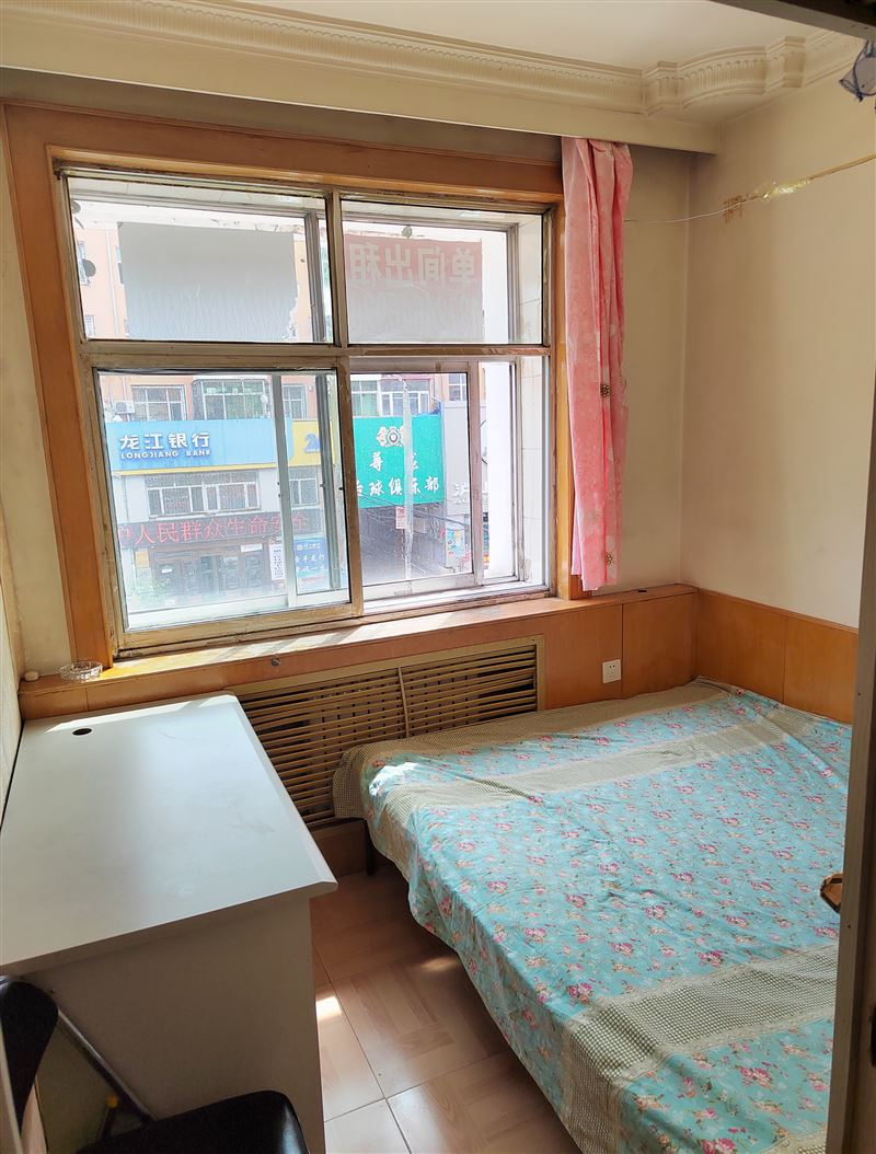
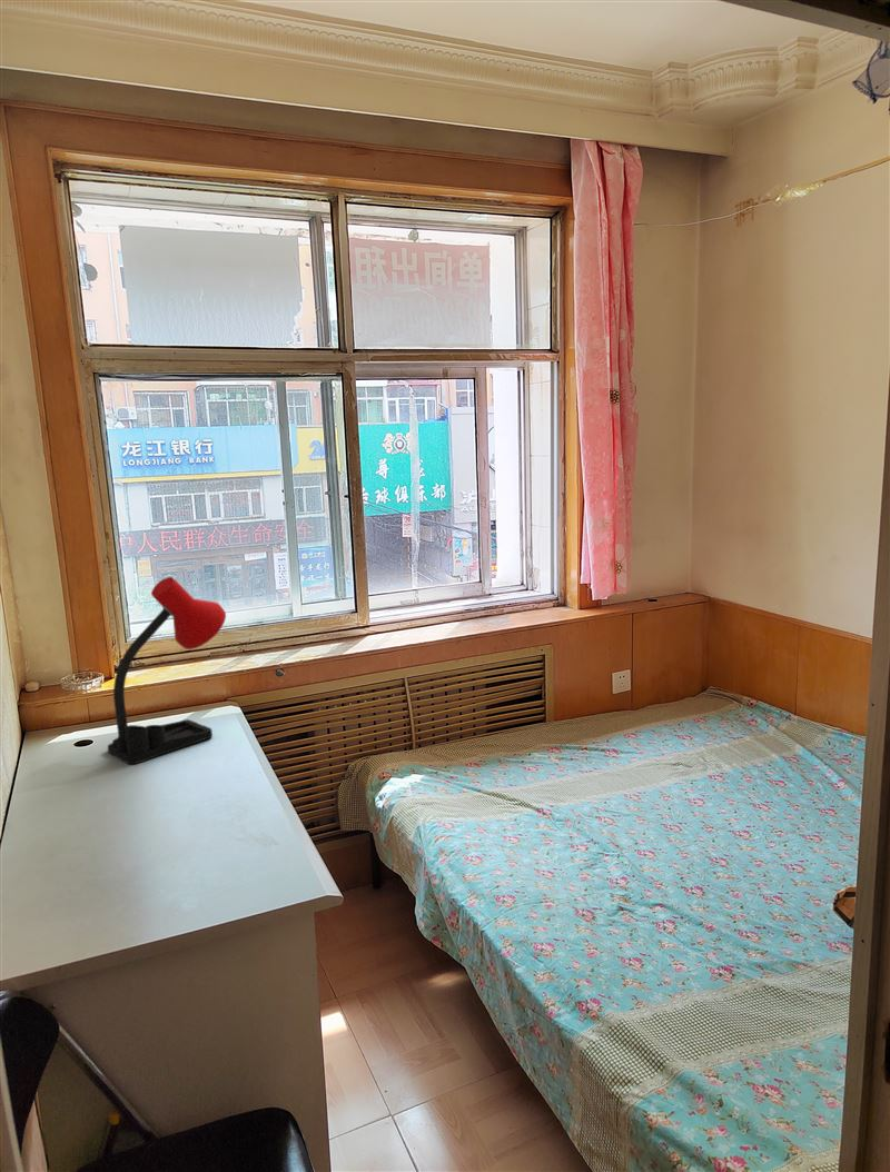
+ desk lamp [107,576,227,765]
